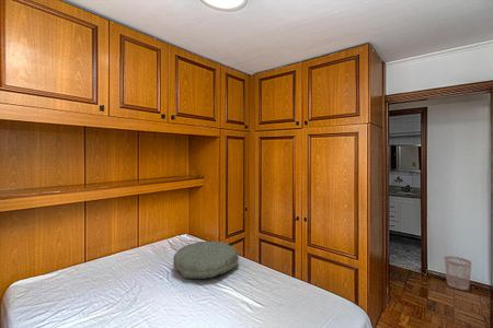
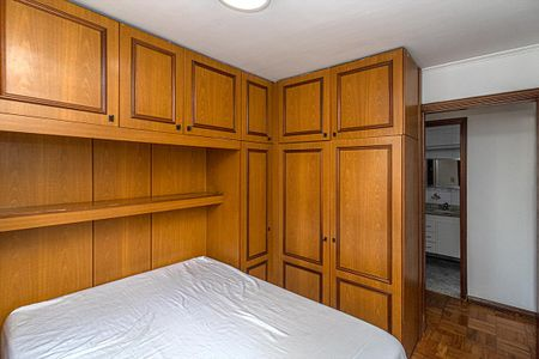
- wastebasket [444,255,473,291]
- pillow [172,241,240,280]
